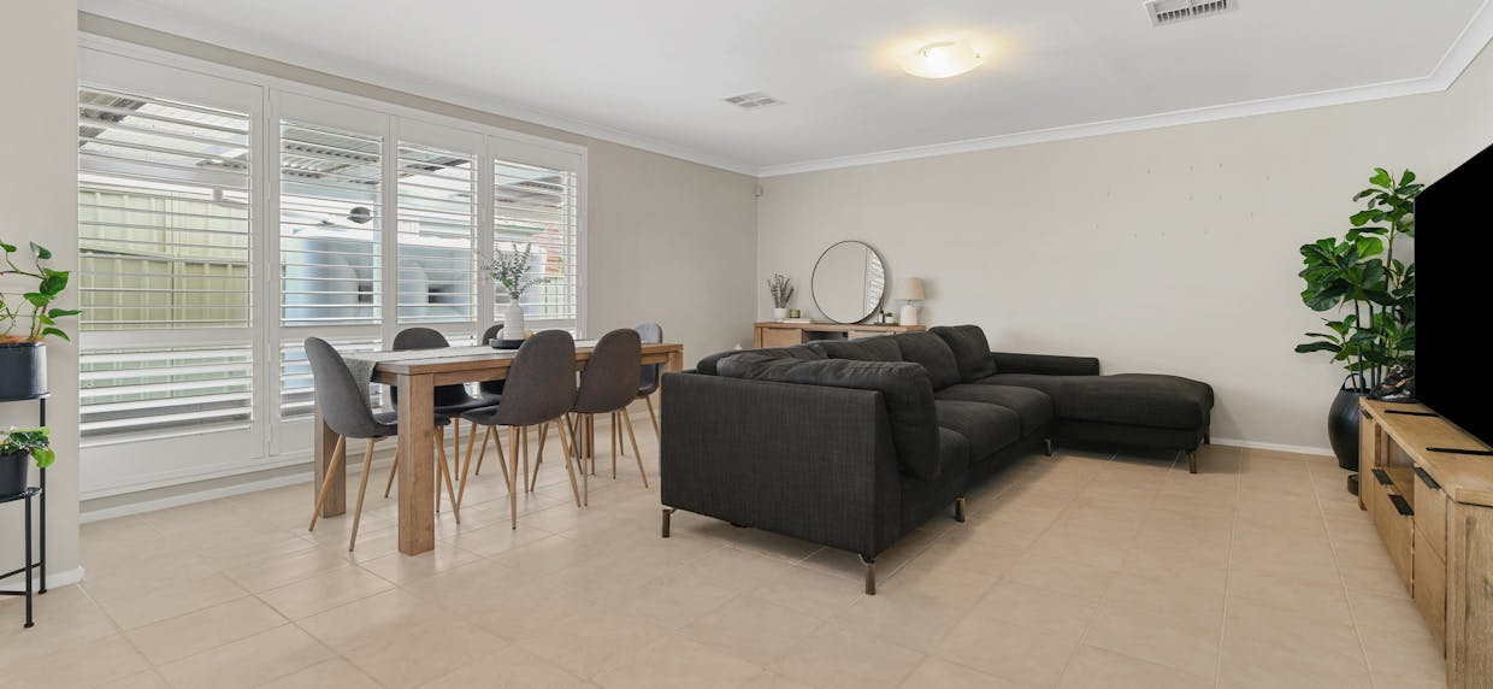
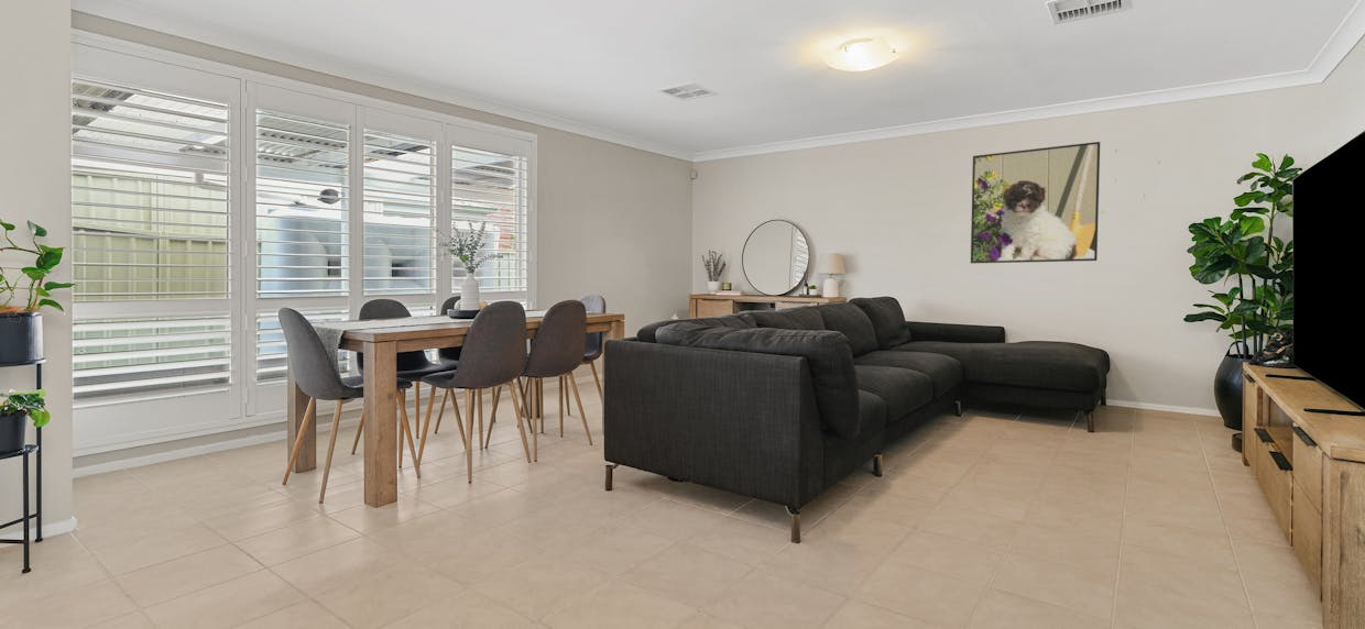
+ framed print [970,141,1101,264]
